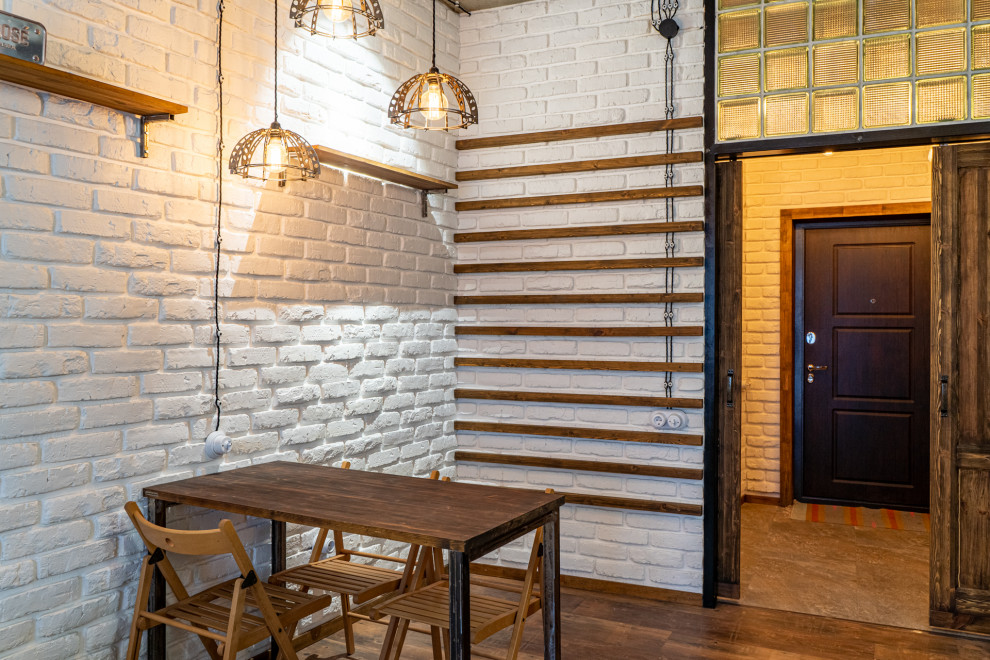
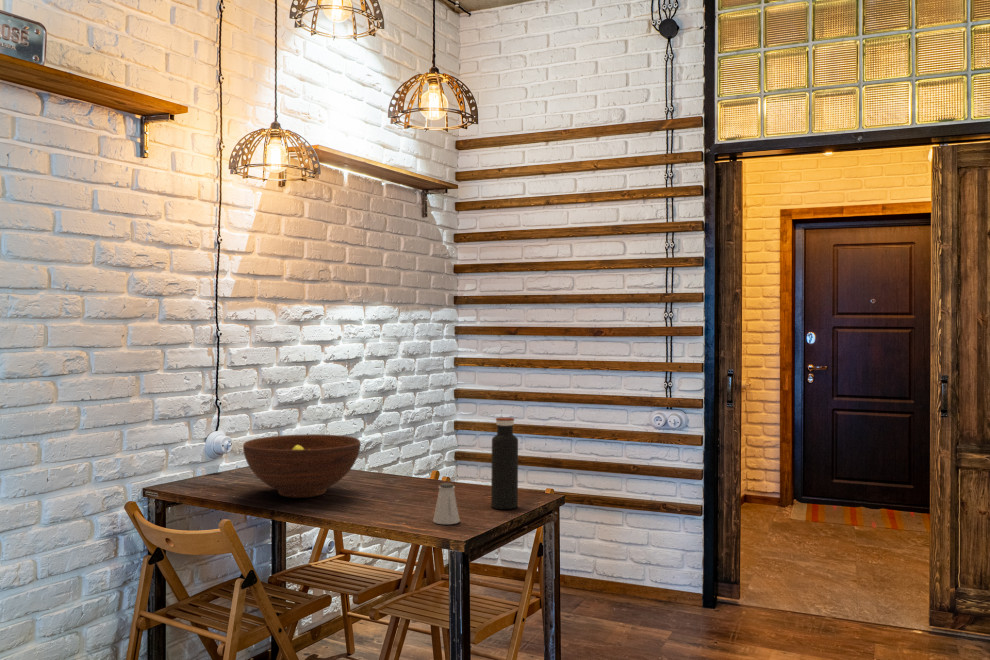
+ saltshaker [432,482,461,525]
+ water bottle [490,417,519,510]
+ fruit bowl [242,433,362,499]
